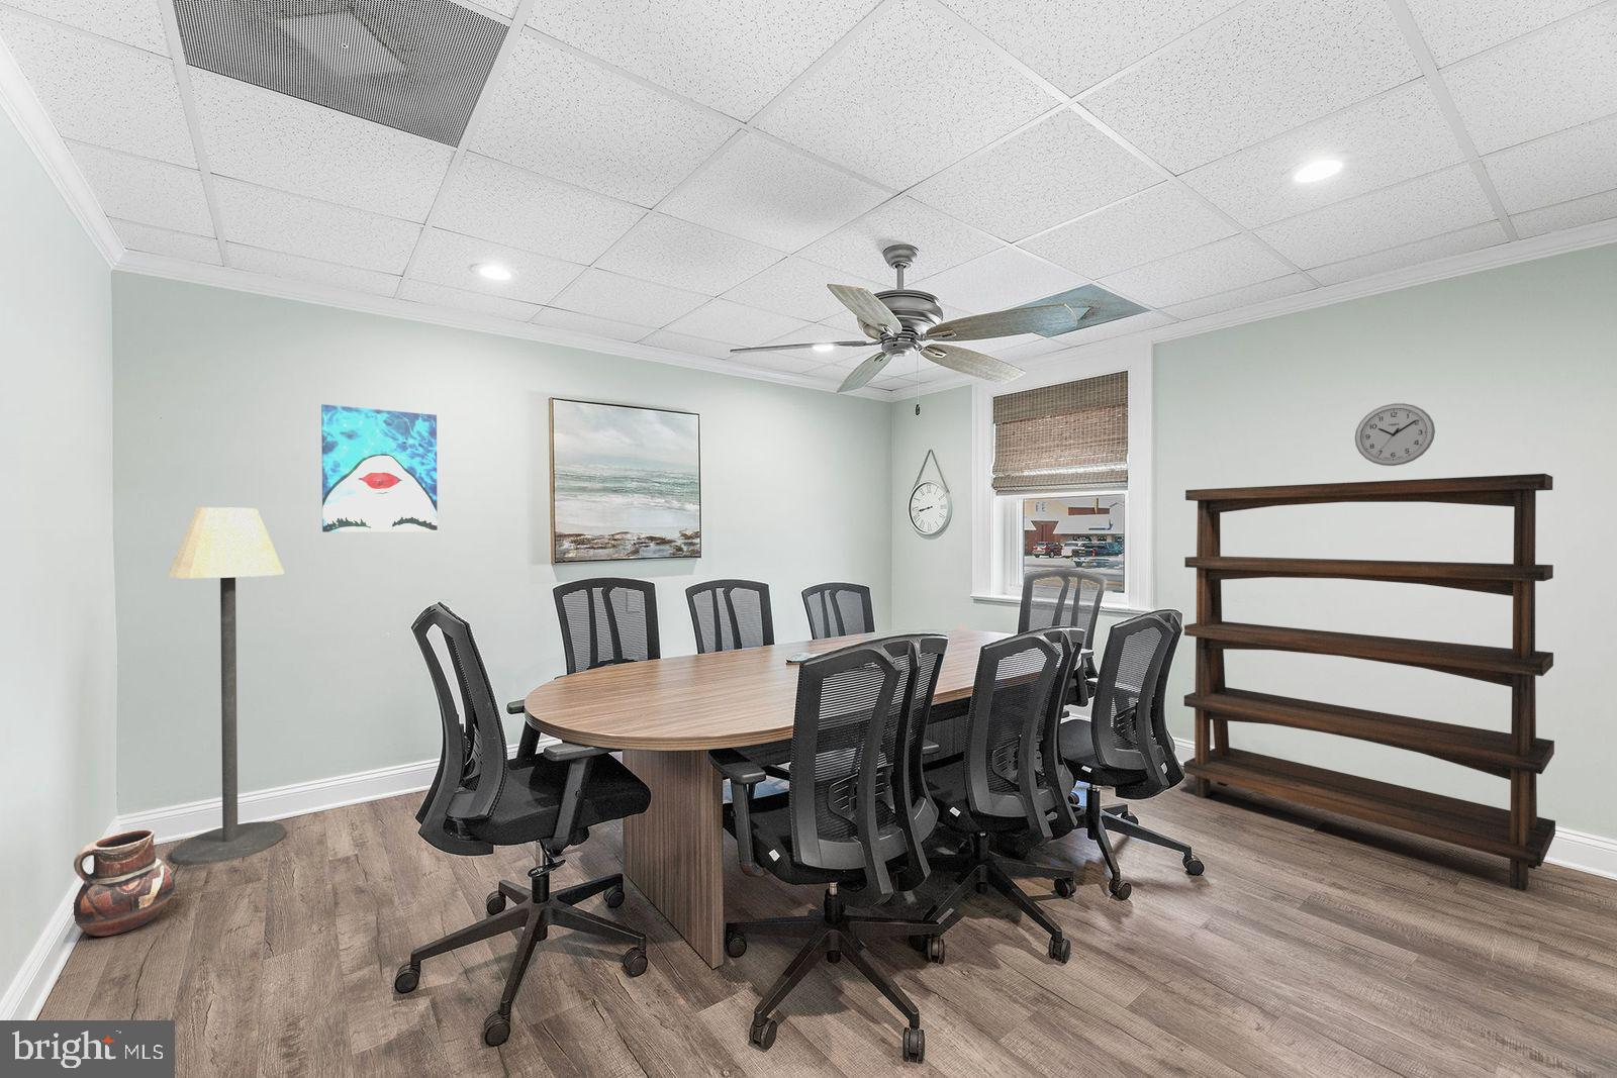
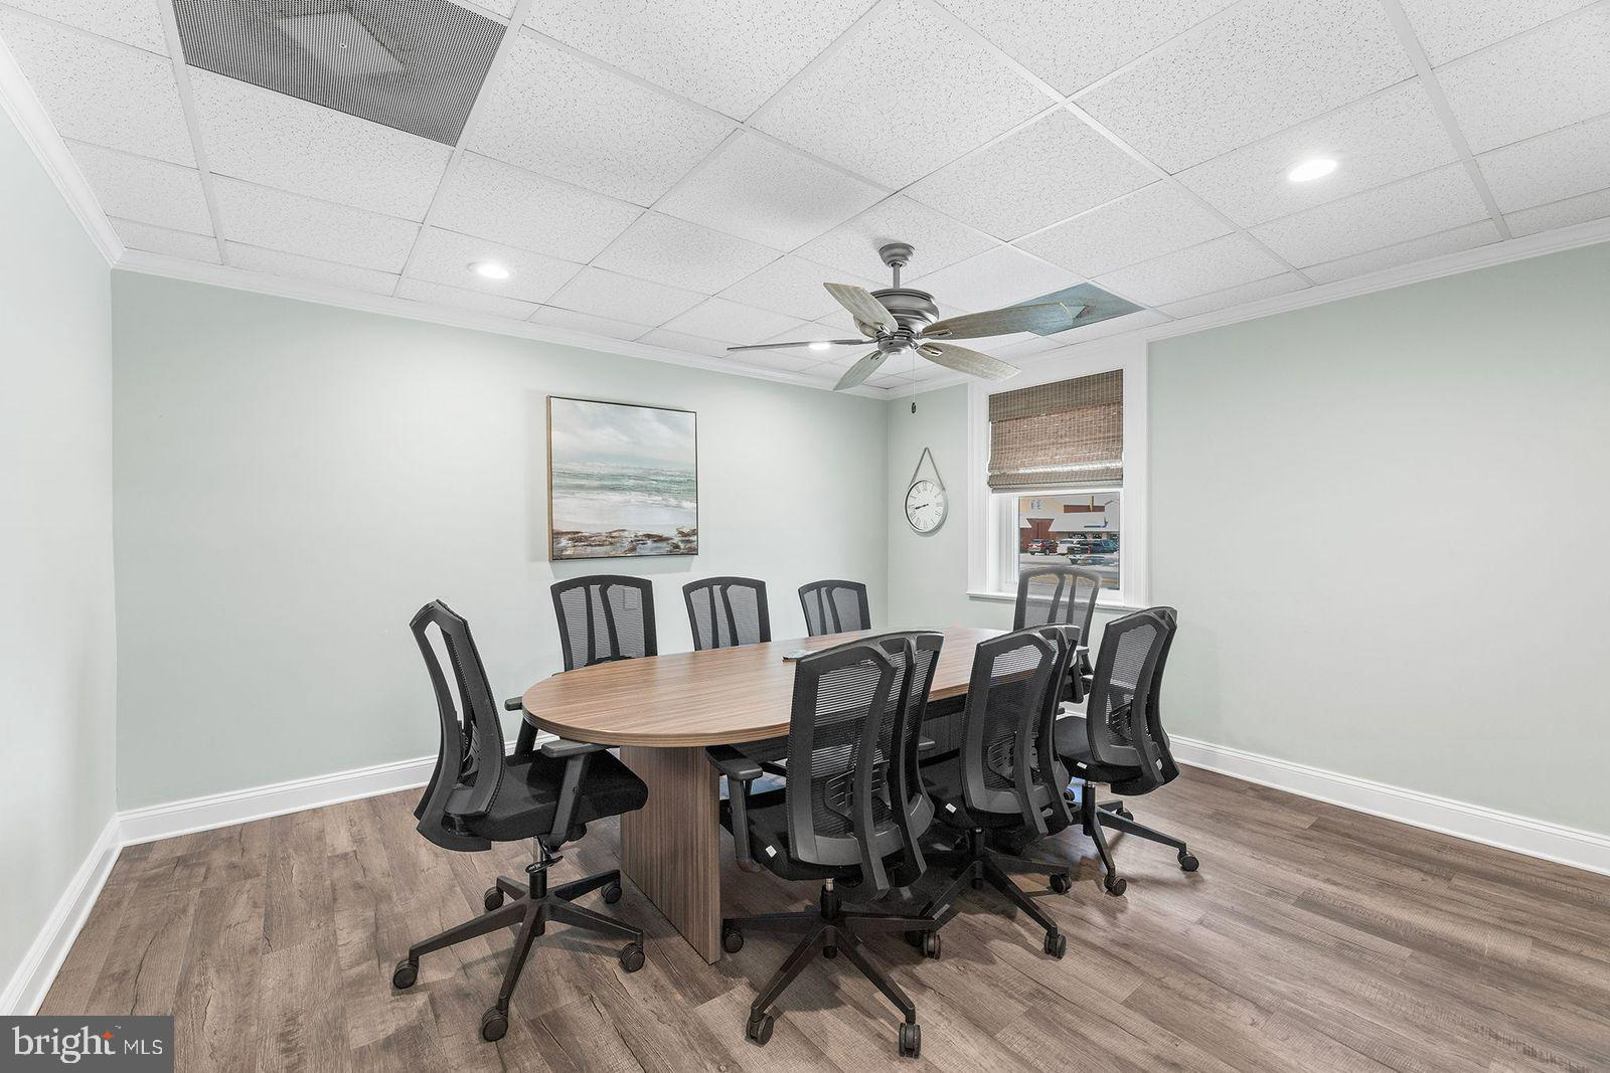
- bookshelf [1183,473,1557,892]
- ceramic pot [72,829,177,937]
- wall clock [1355,402,1437,467]
- floor lamp [166,507,286,866]
- wall art [320,403,439,533]
